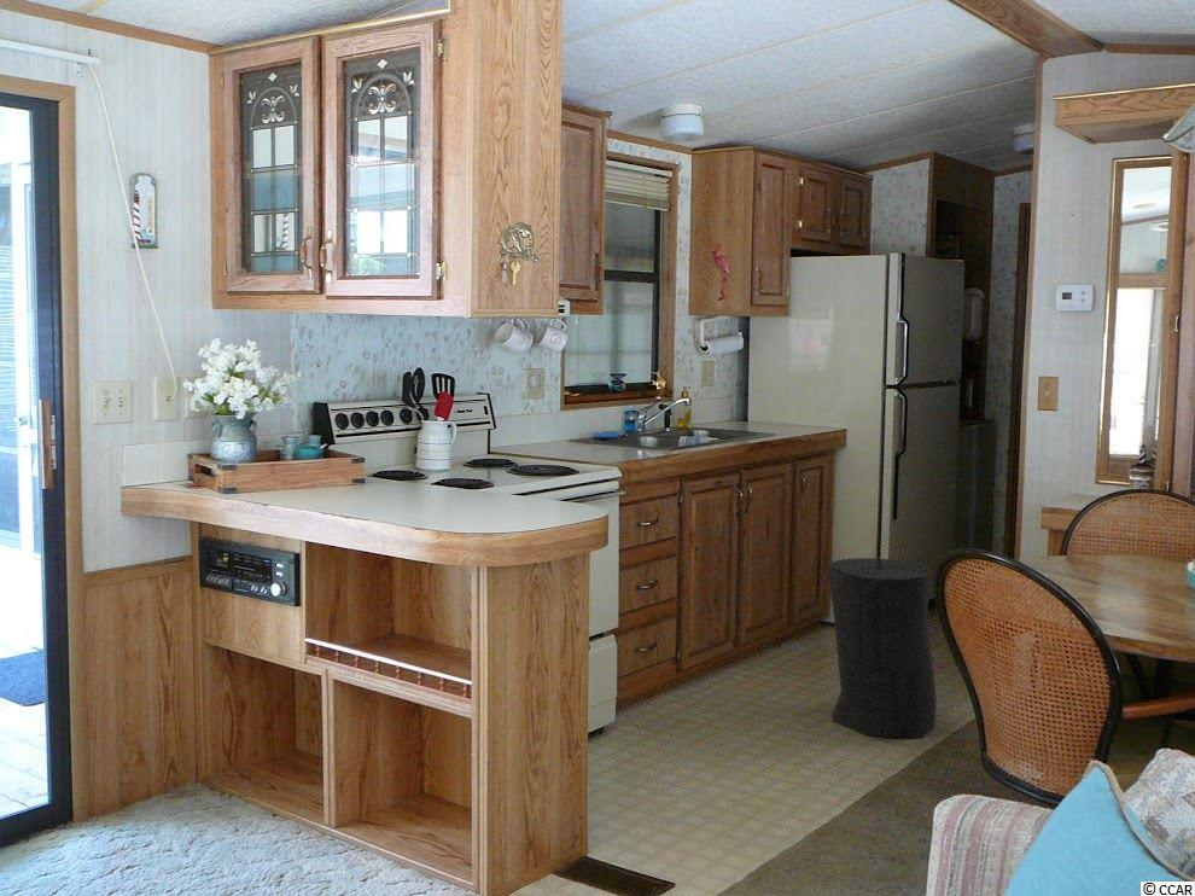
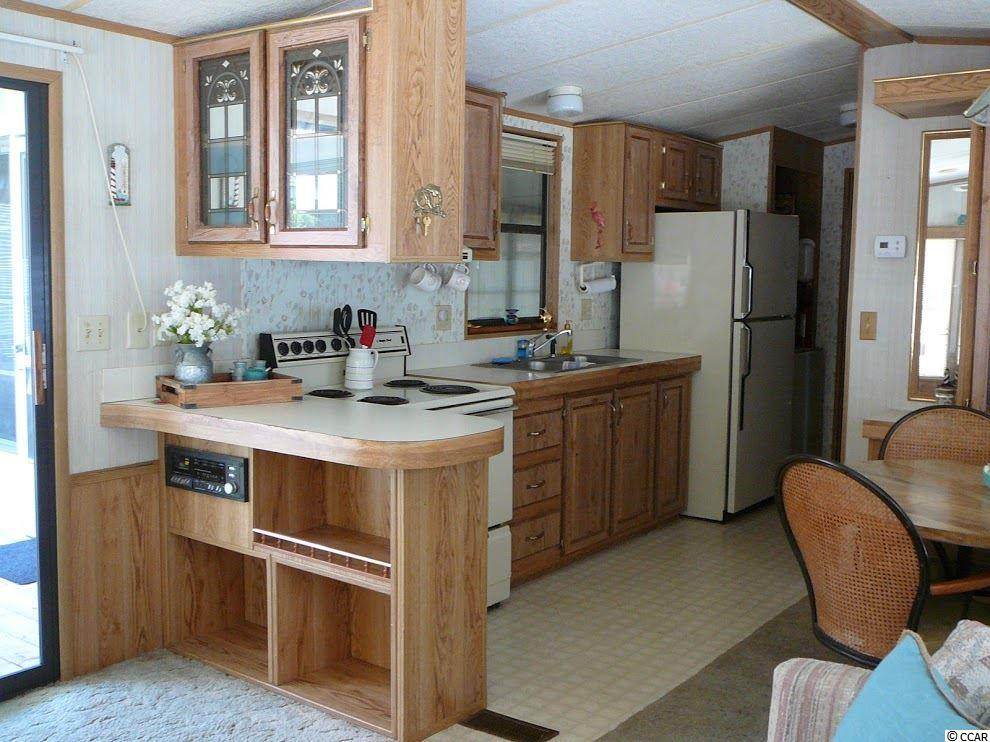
- trash can [826,554,938,740]
